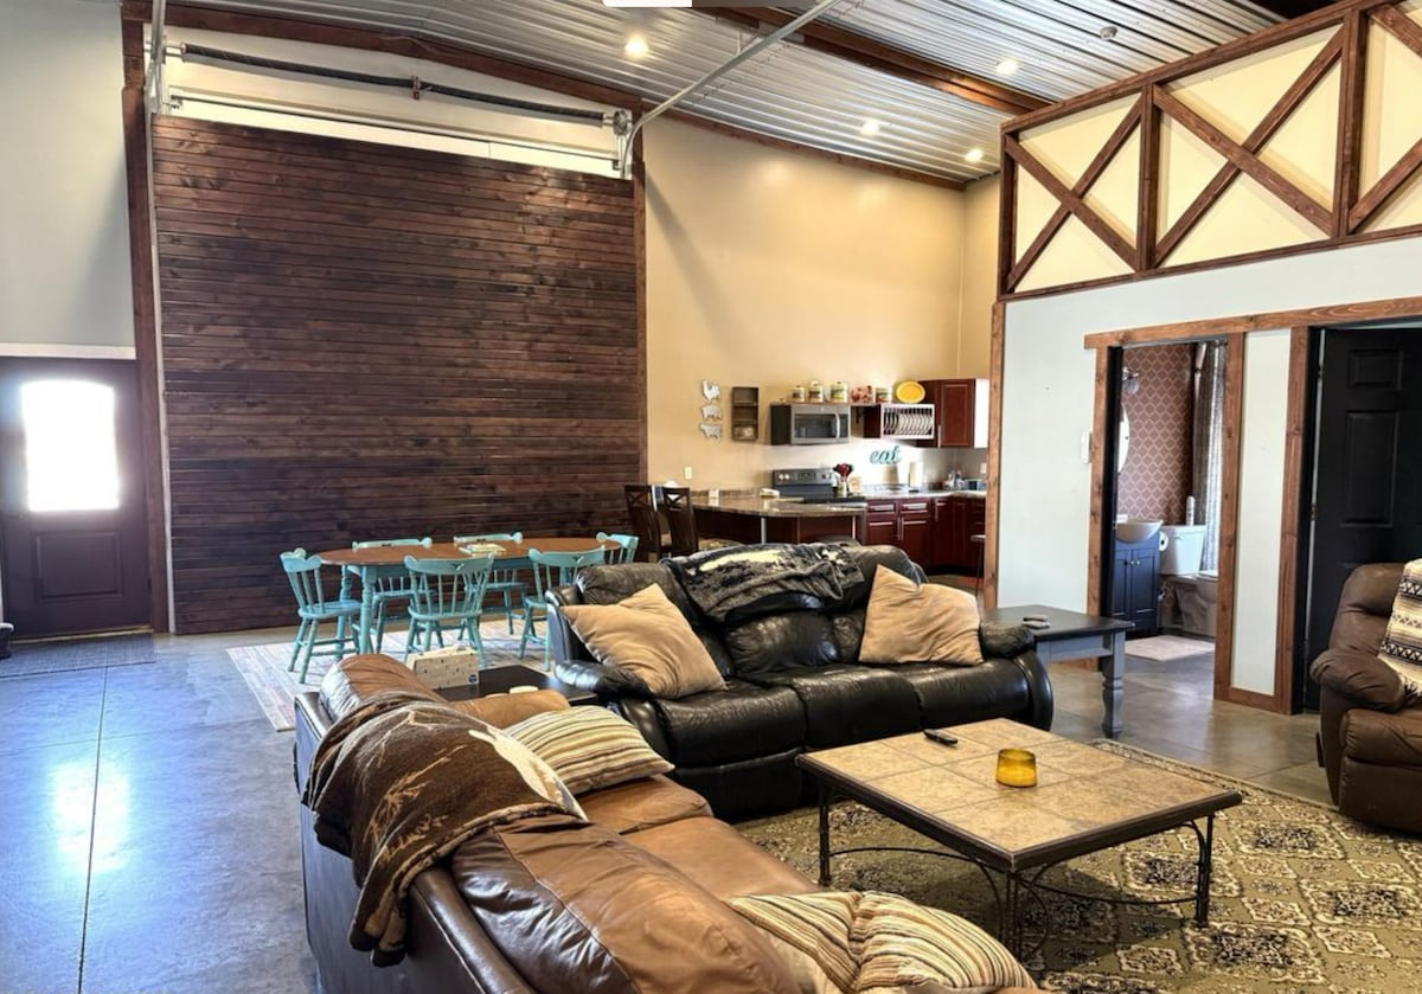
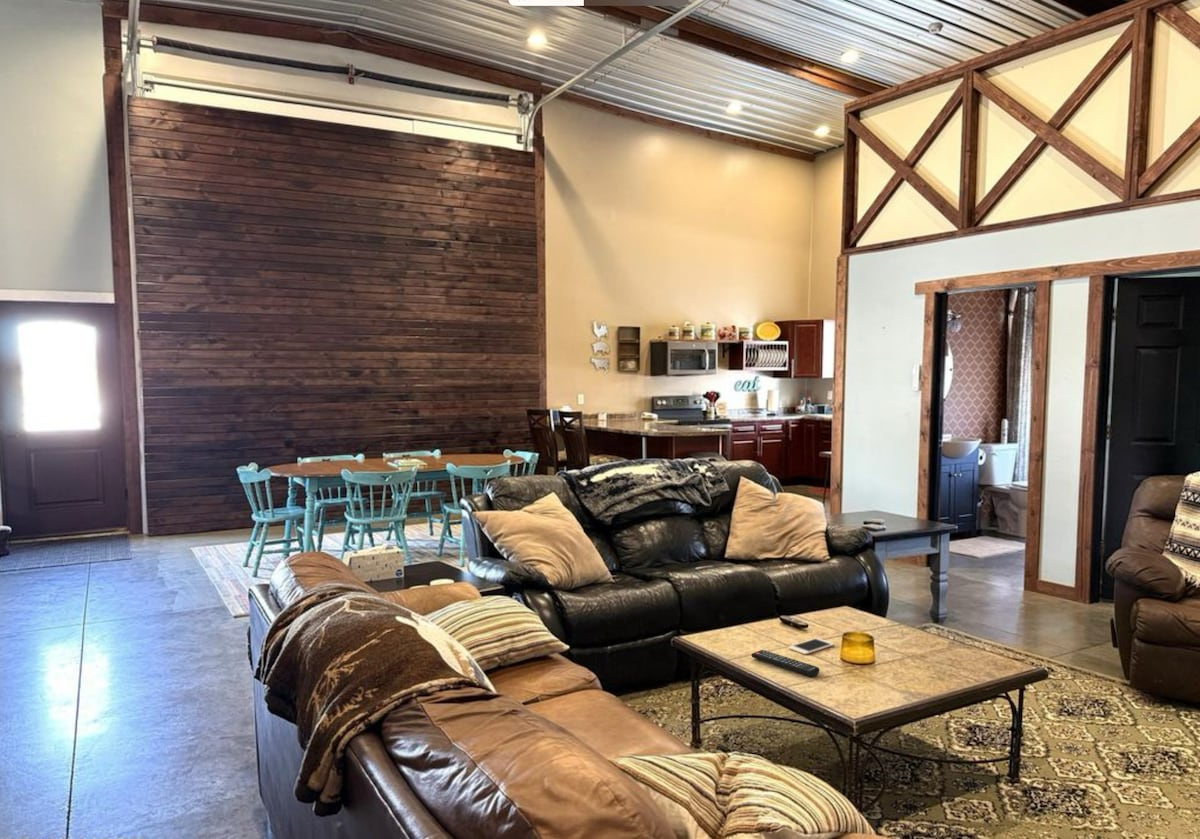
+ cell phone [788,637,835,655]
+ remote control [750,649,820,678]
